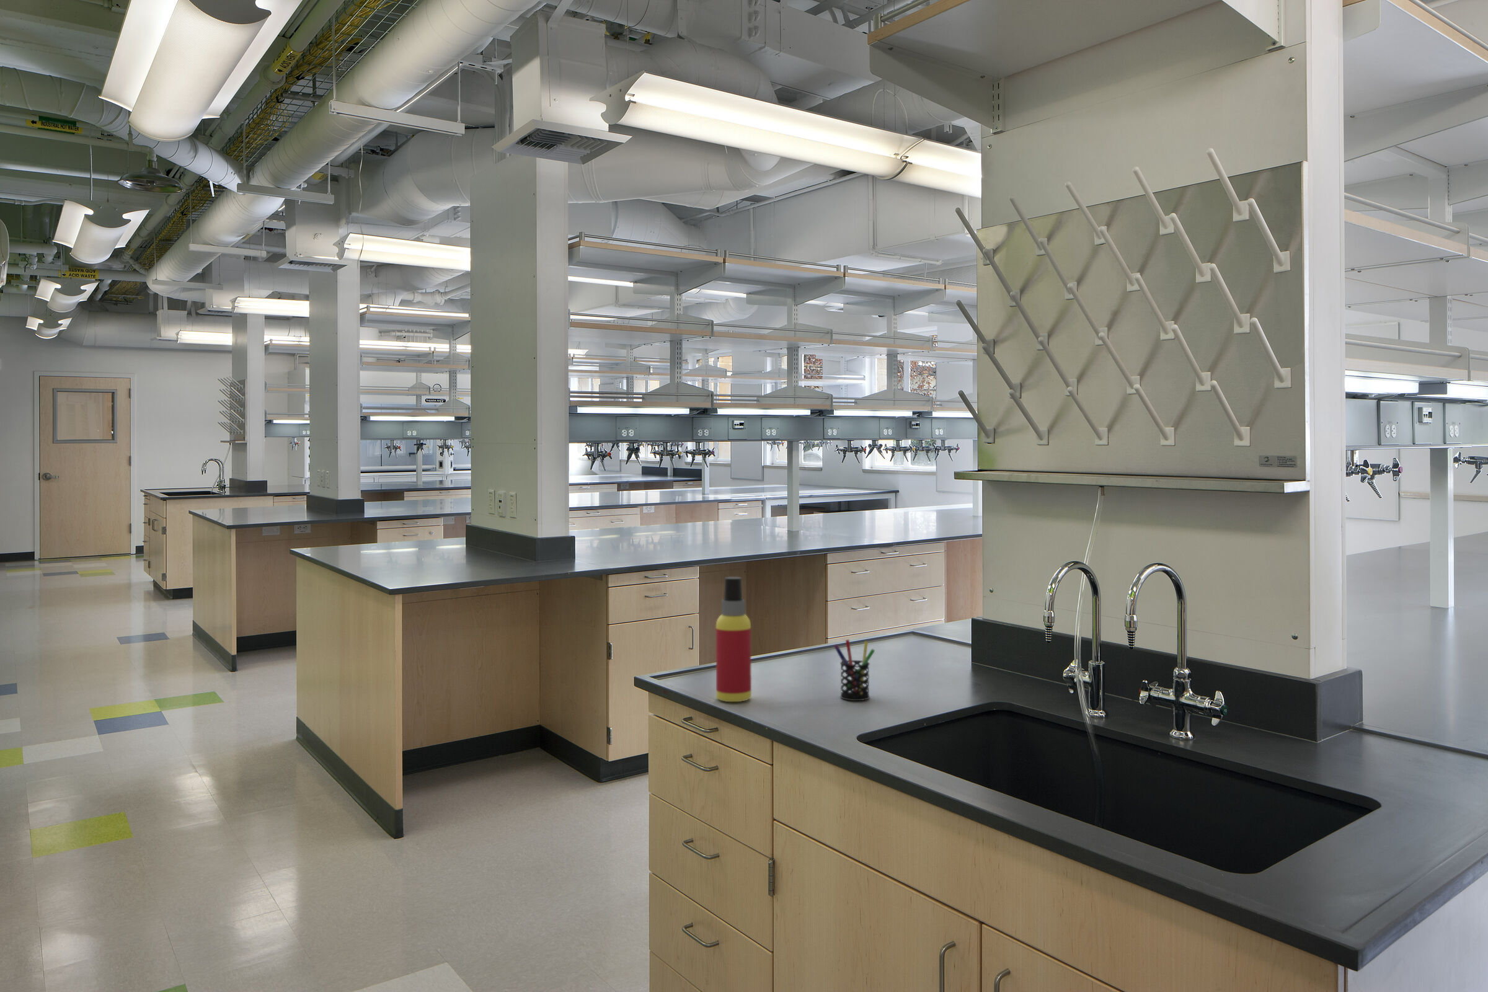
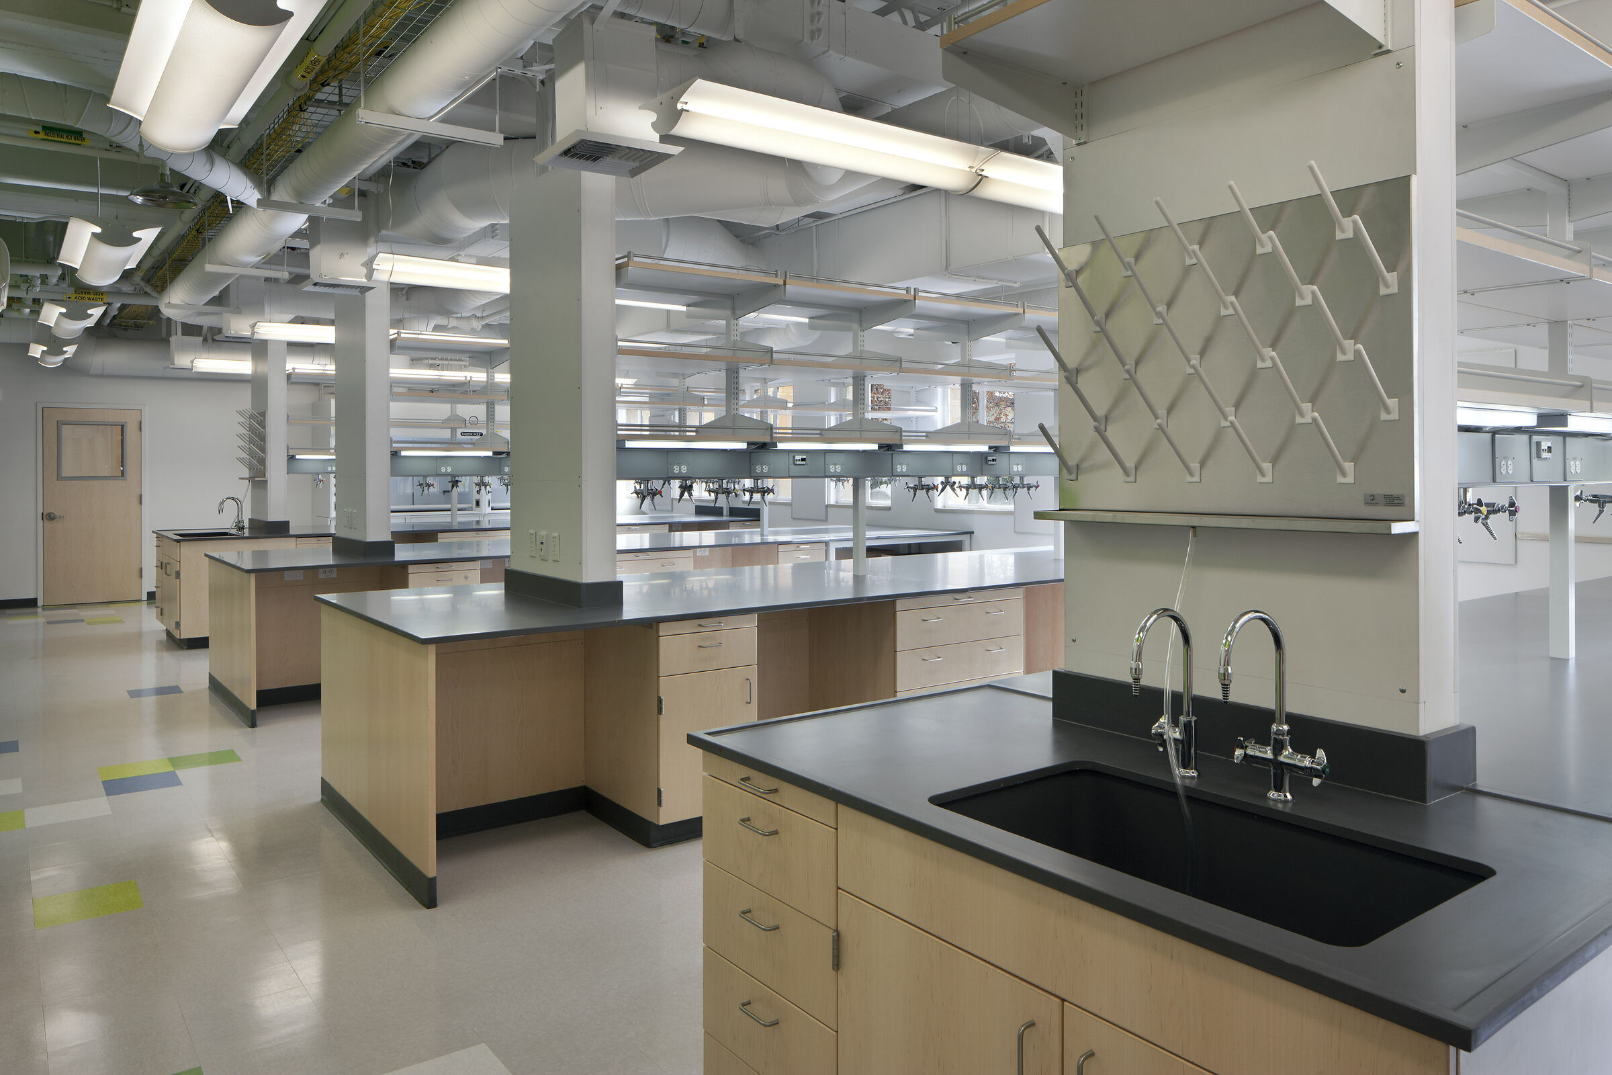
- spray bottle [715,577,752,702]
- pen holder [834,639,876,701]
